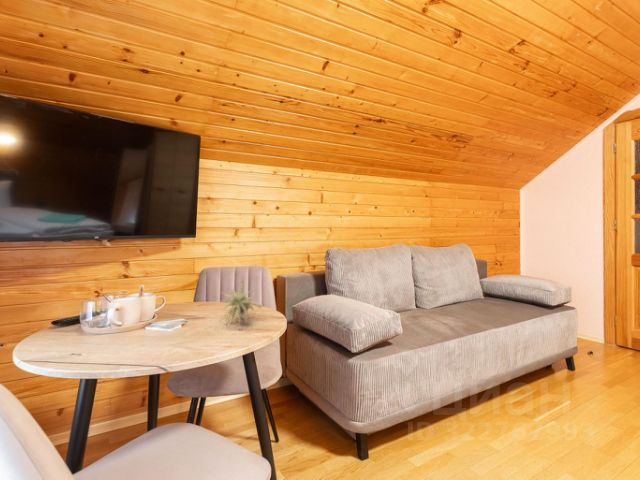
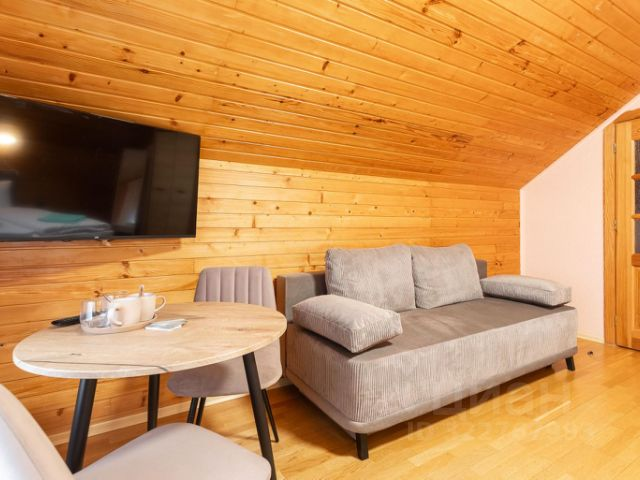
- succulent plant [218,278,263,327]
